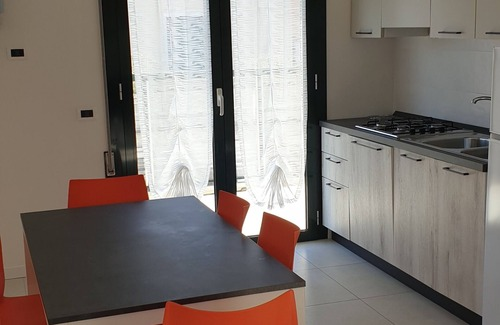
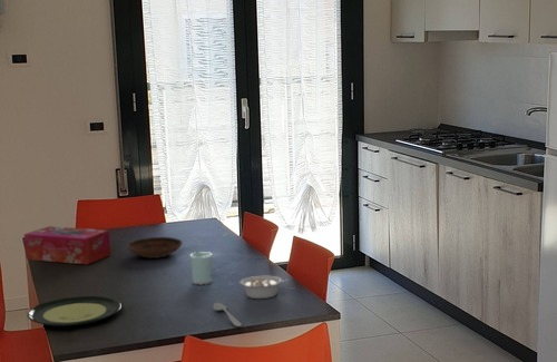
+ tissue box [22,225,111,265]
+ spoon [212,302,243,327]
+ plate [26,295,123,327]
+ bowl [126,236,184,260]
+ legume [238,275,291,300]
+ cup [189,250,213,286]
